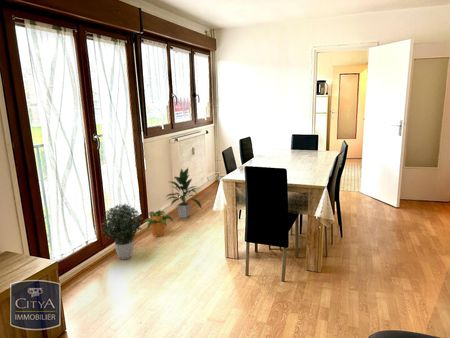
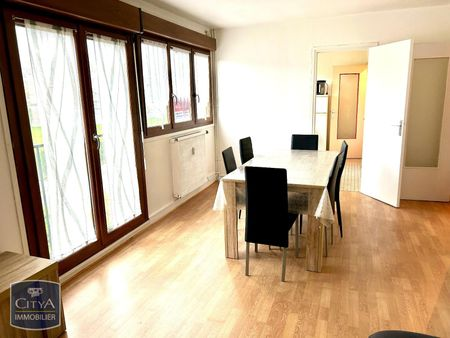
- potted plant [100,203,143,261]
- potted plant [142,208,175,237]
- indoor plant [165,167,203,219]
